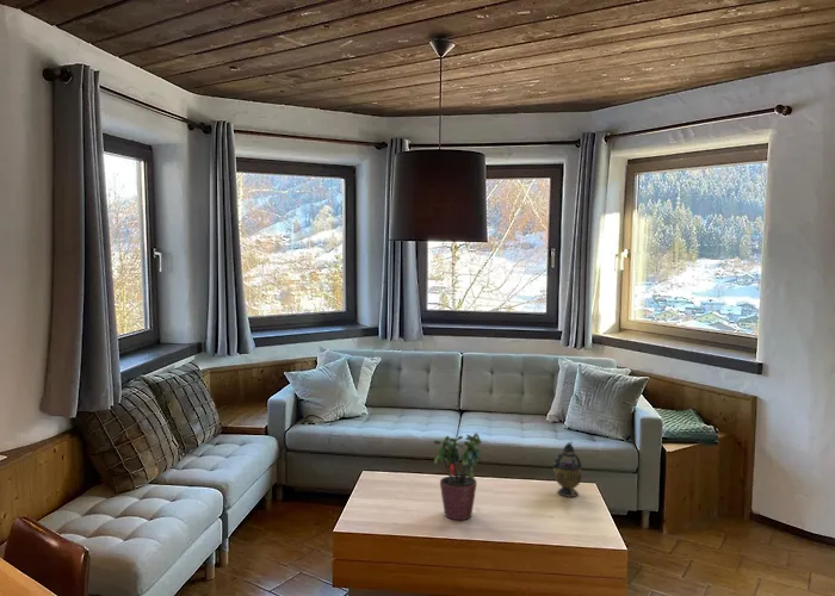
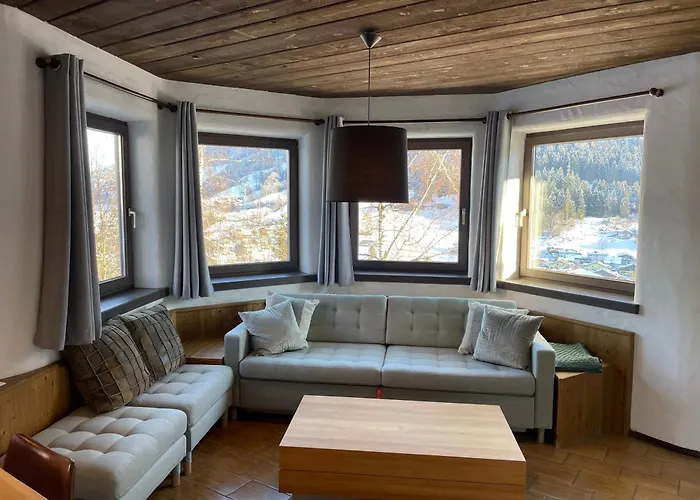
- potted plant [433,432,482,521]
- teapot [552,440,583,498]
